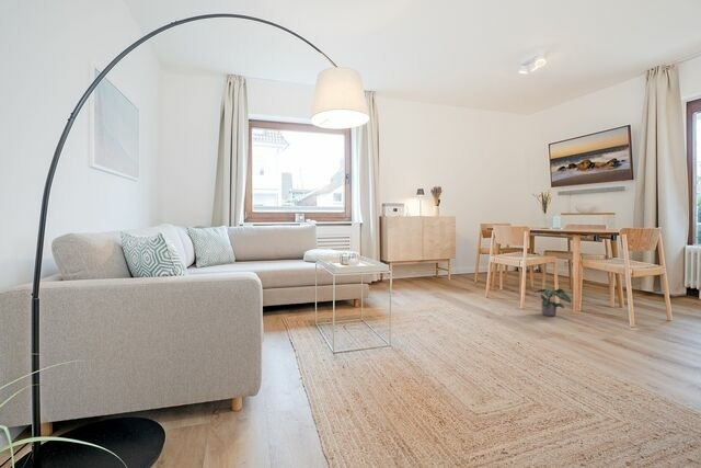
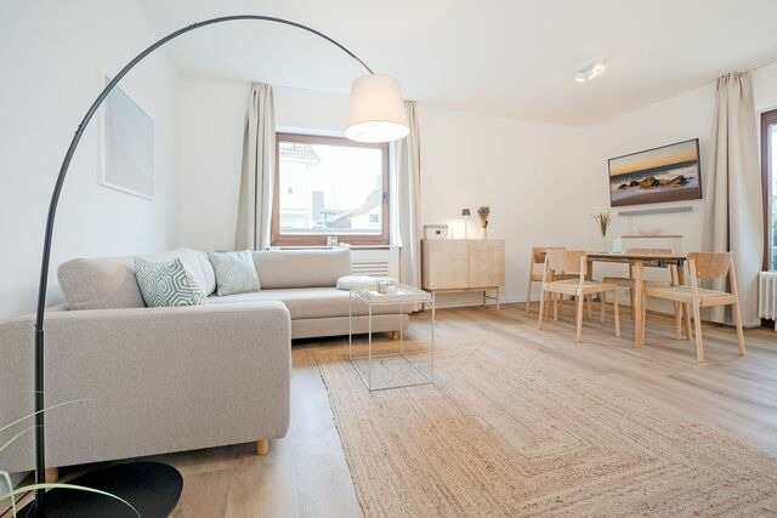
- potted plant [533,287,572,318]
